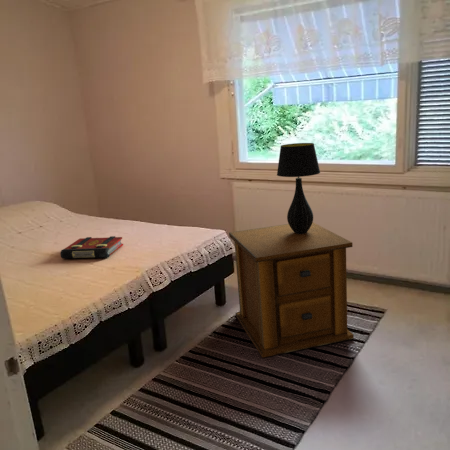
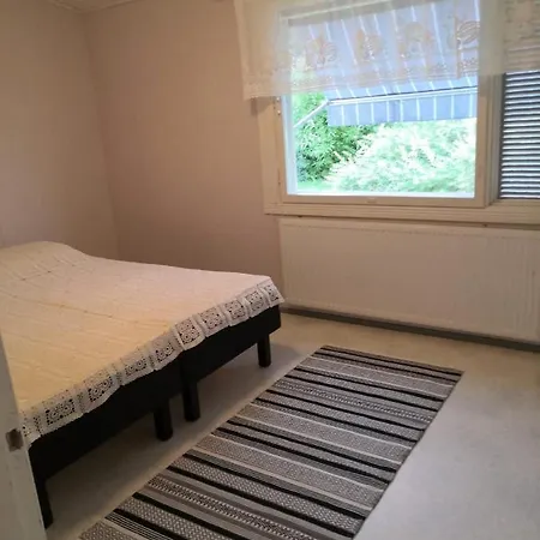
- table lamp [276,142,321,234]
- side table [228,222,355,359]
- book [59,235,124,260]
